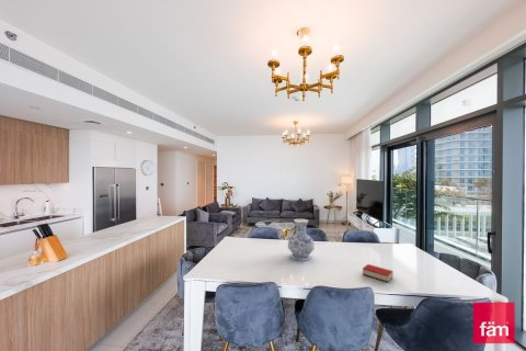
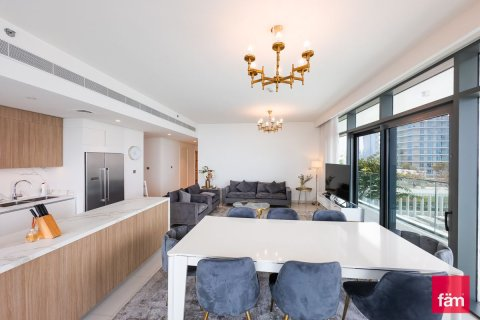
- book [362,263,395,283]
- vase [287,218,316,262]
